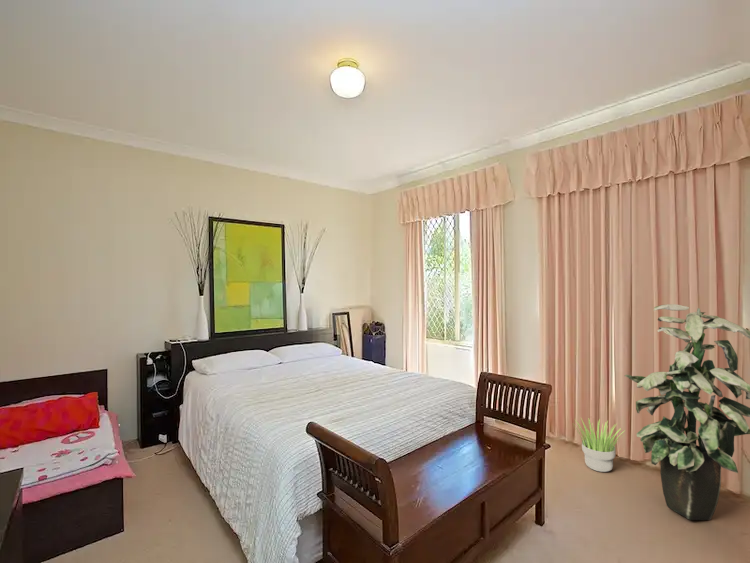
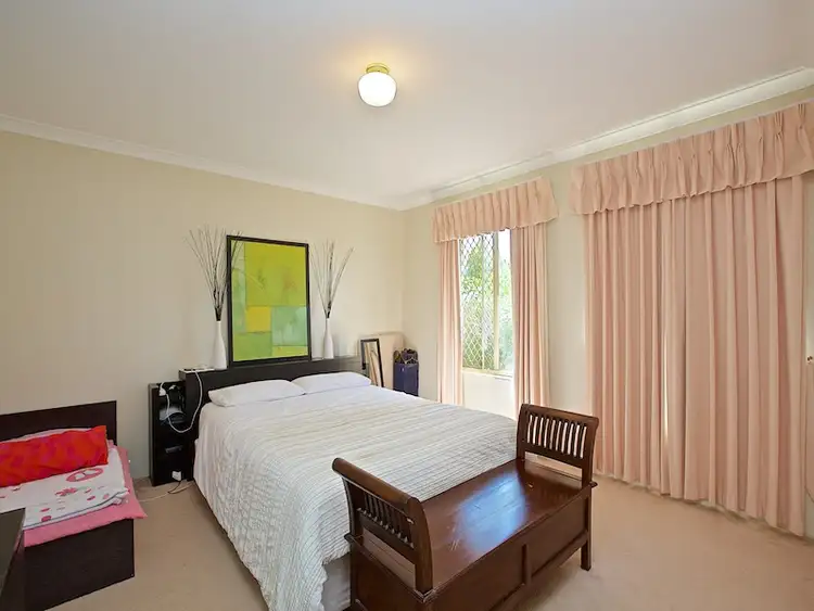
- potted plant [573,418,625,473]
- indoor plant [624,303,750,521]
